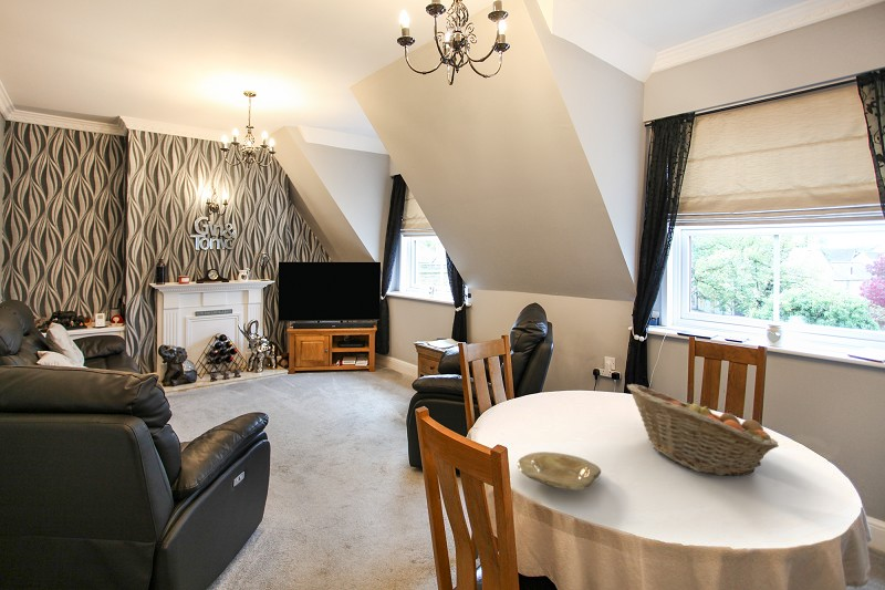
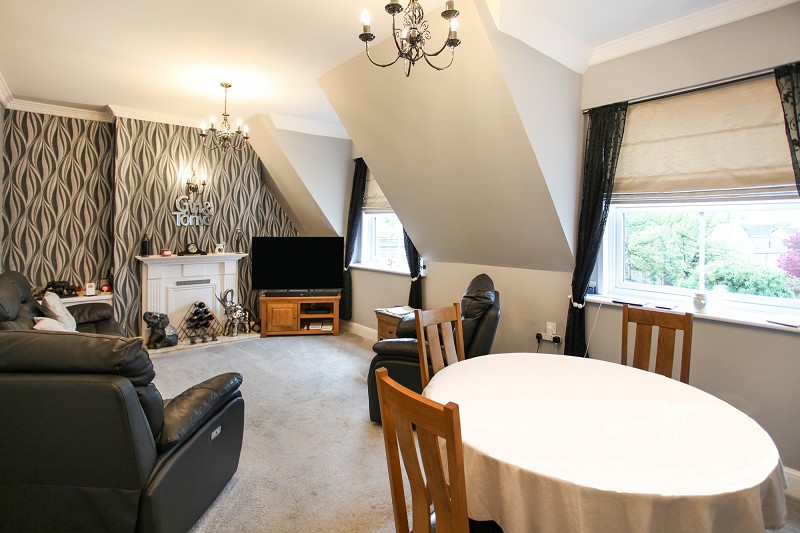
- fruit basket [626,383,780,477]
- plate [517,451,602,490]
